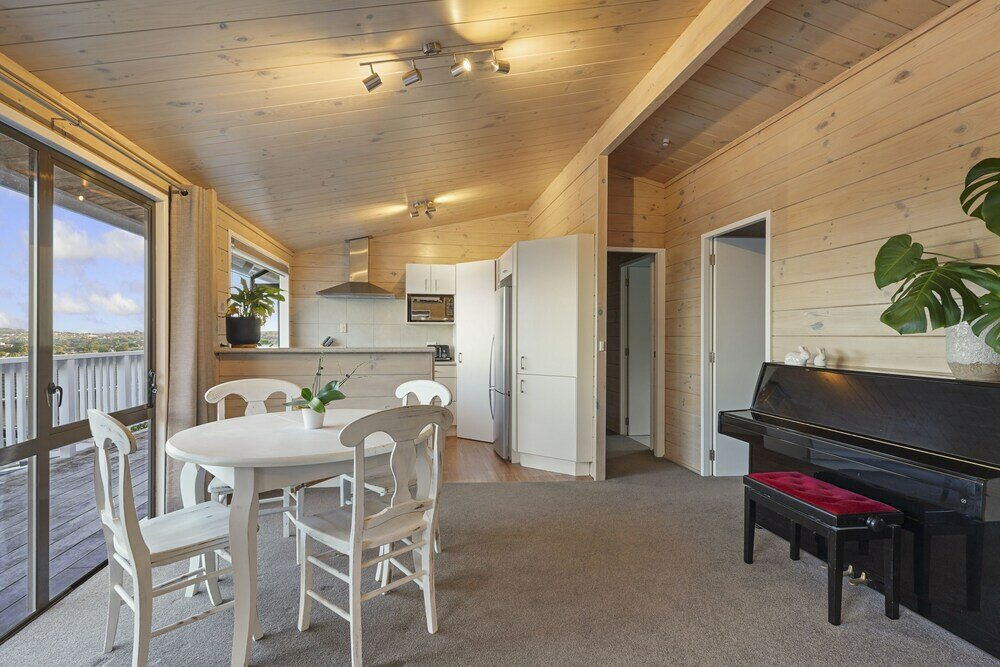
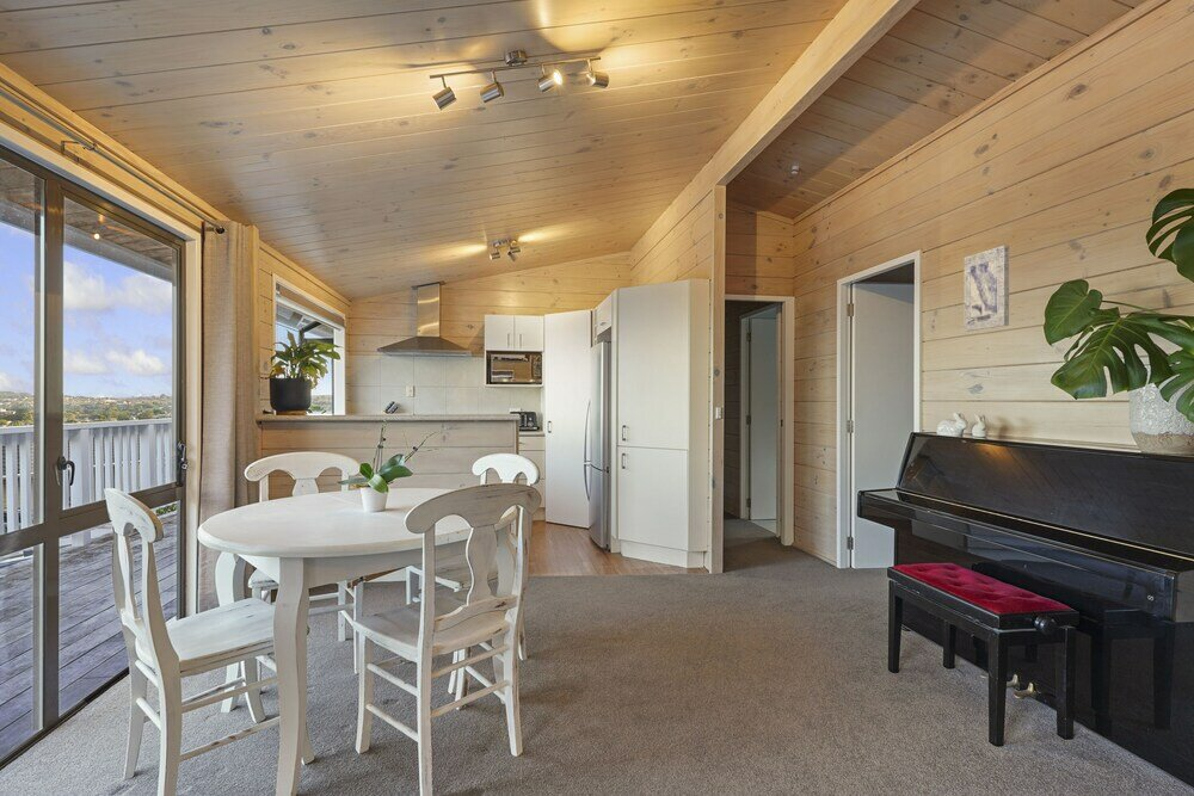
+ wall art [964,245,1010,333]
